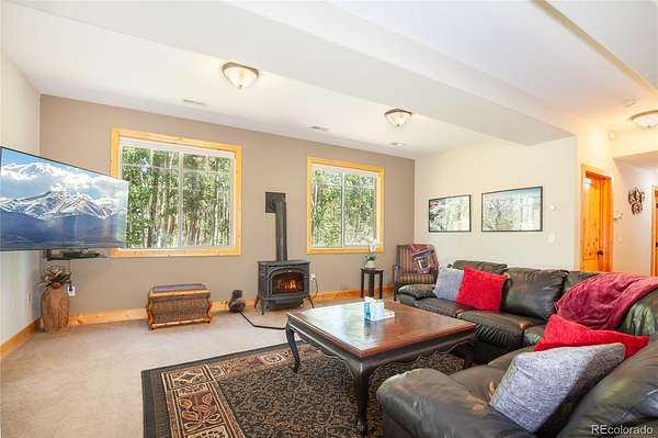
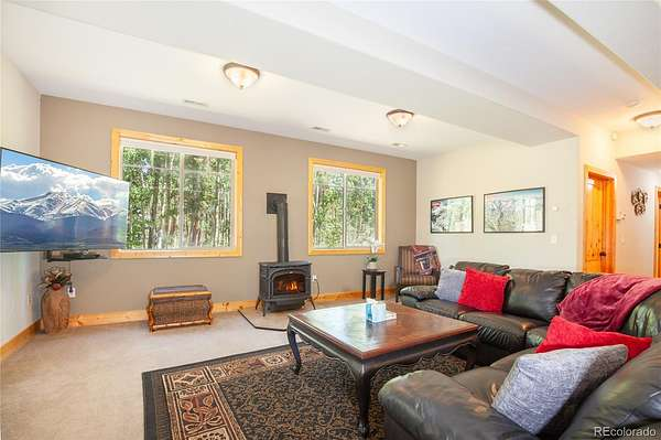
- ceramic pot [227,289,247,313]
